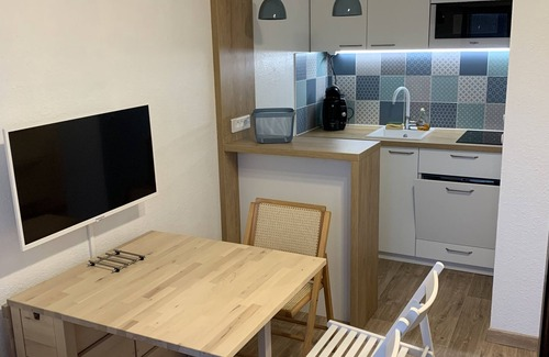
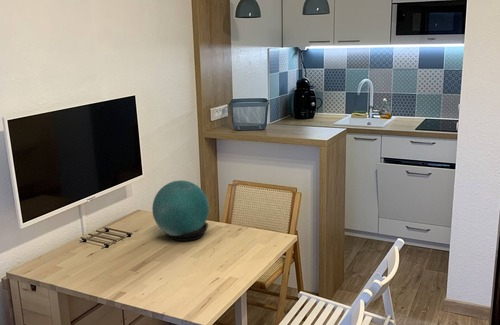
+ decorative orb [151,179,210,242]
